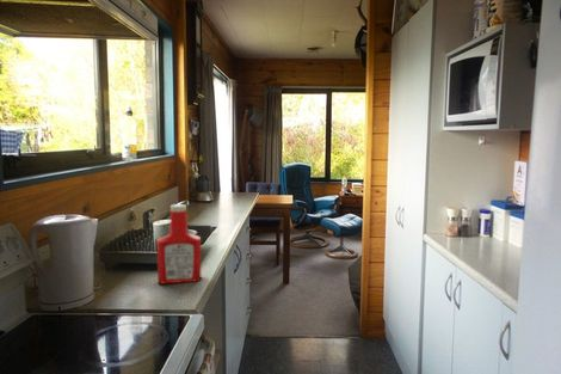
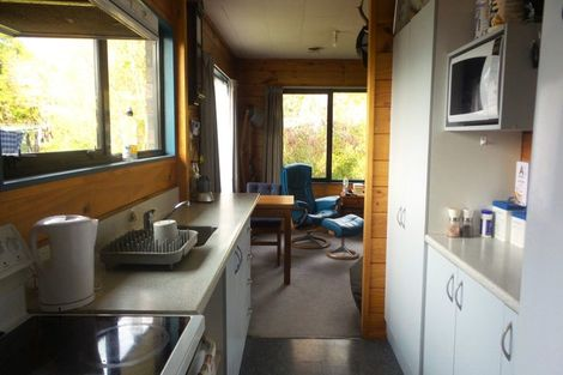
- soap bottle [156,203,202,286]
